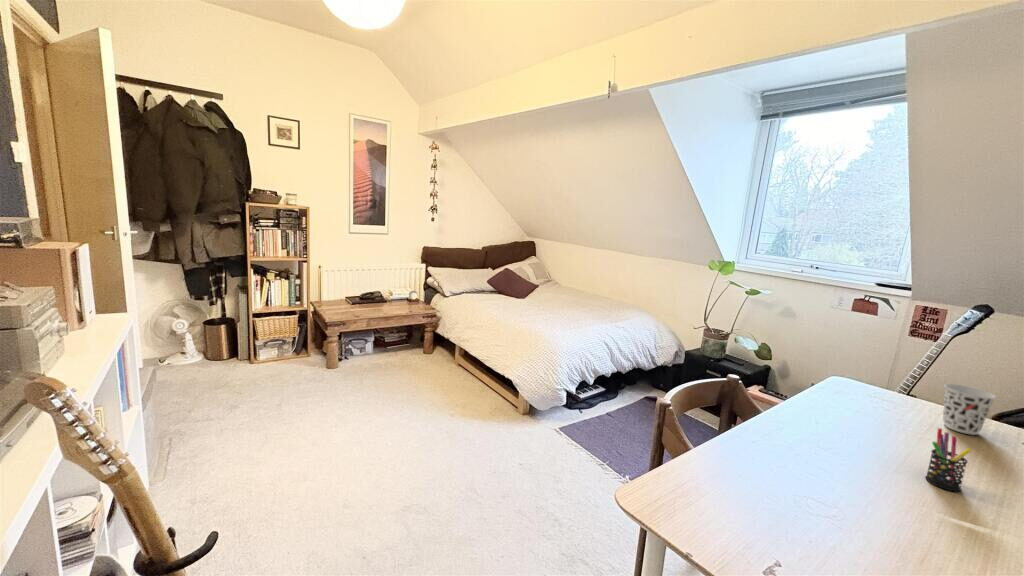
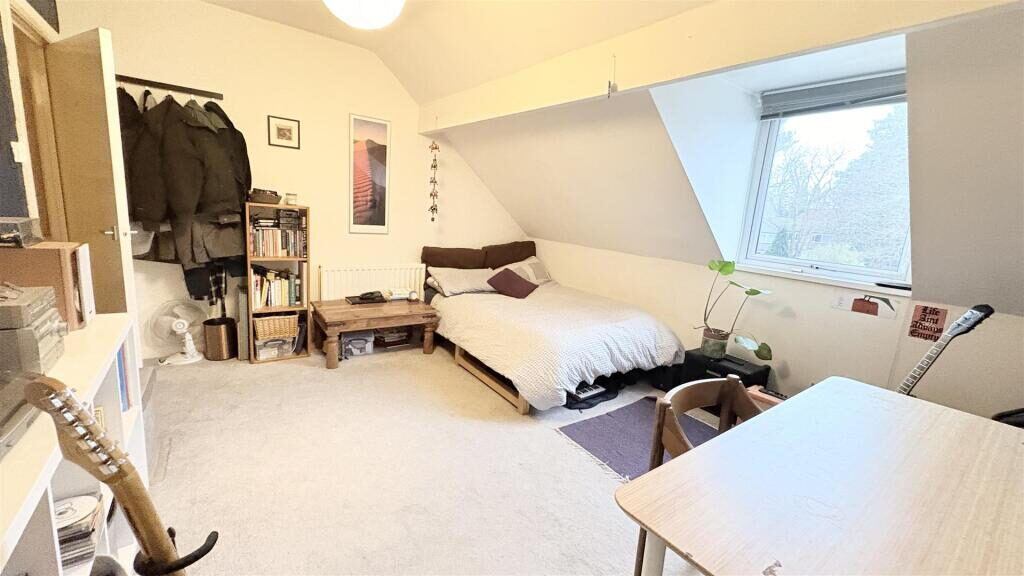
- pen holder [924,427,973,493]
- cup [942,383,997,436]
